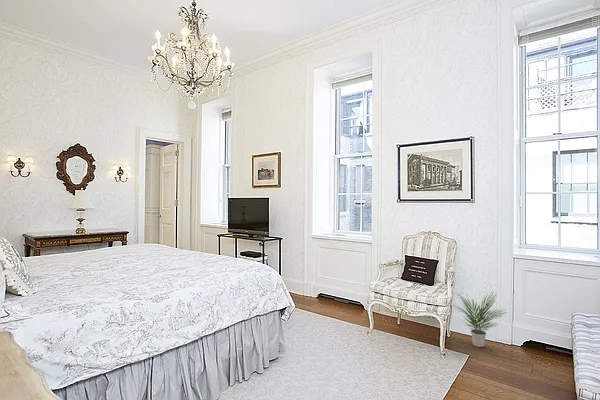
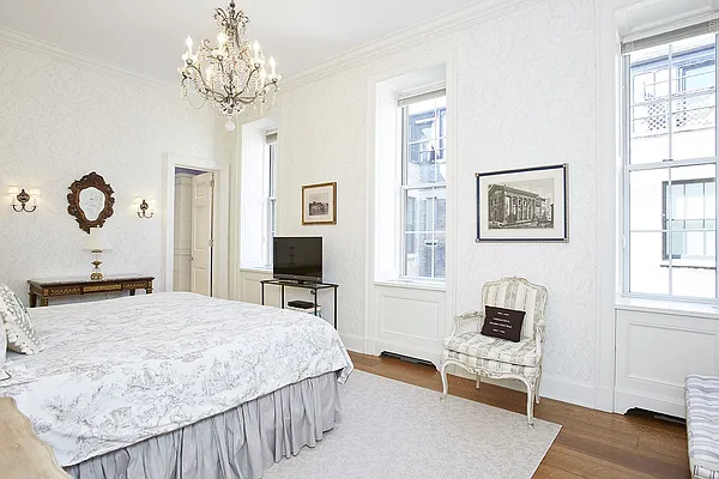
- potted plant [452,291,508,348]
